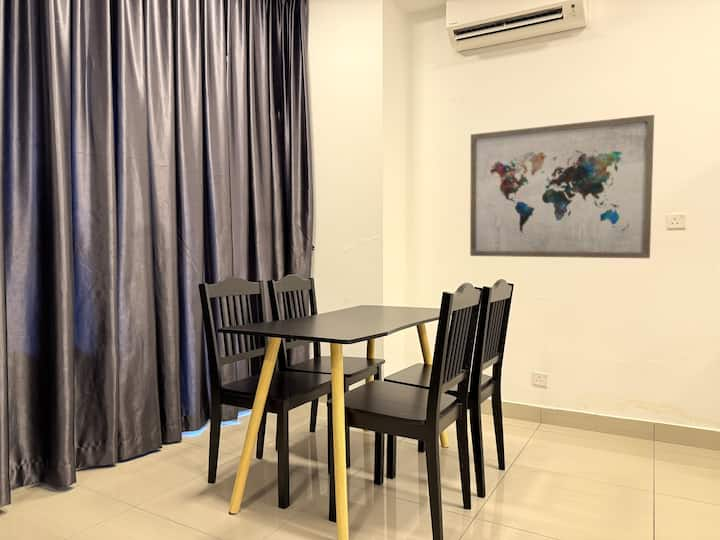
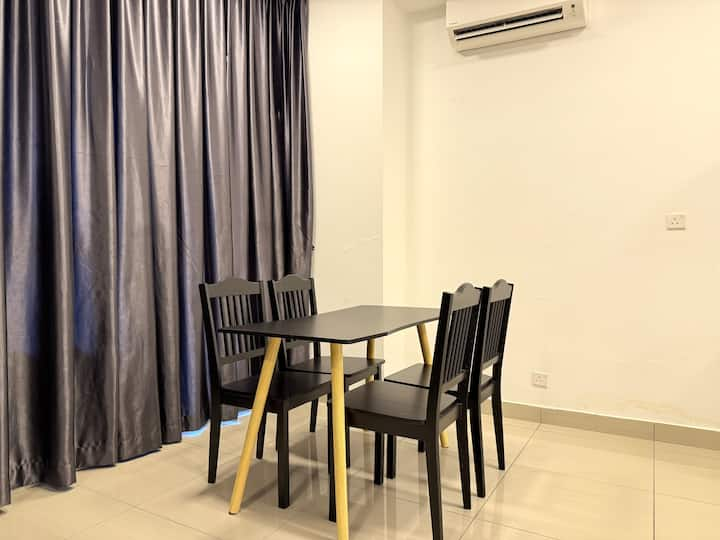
- wall art [469,114,655,259]
